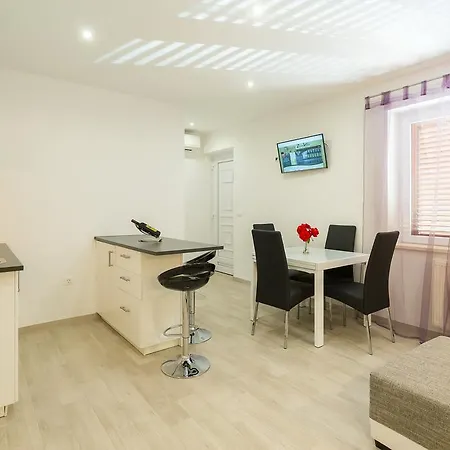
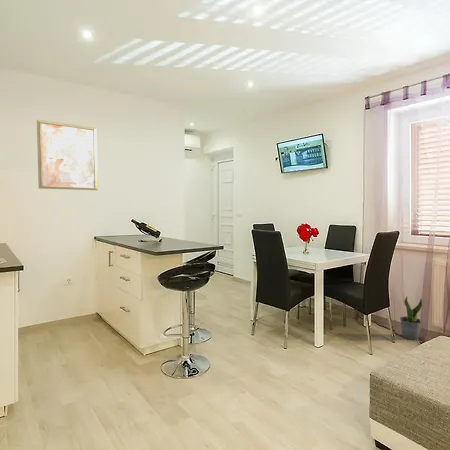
+ wall art [36,119,99,191]
+ potted plant [399,295,423,341]
